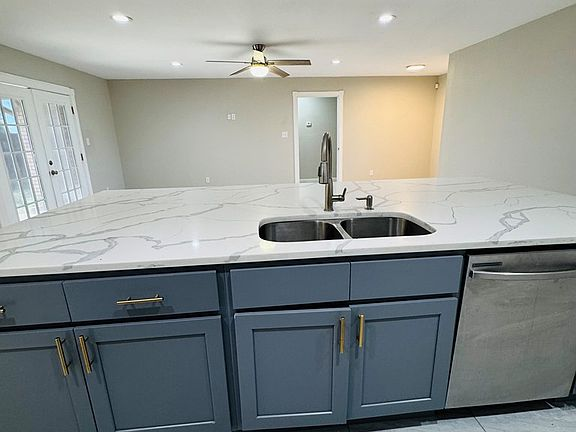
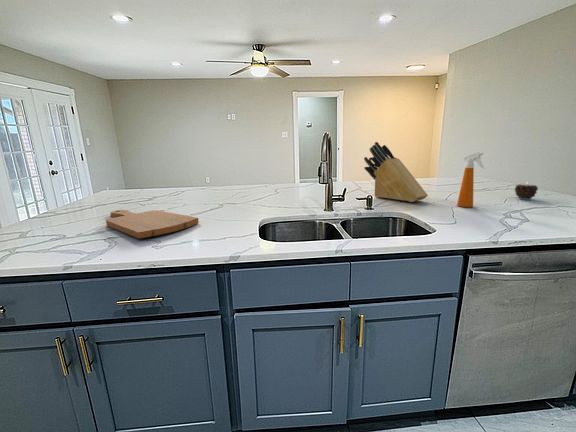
+ knife block [363,141,429,203]
+ spray bottle [456,151,486,208]
+ candle [513,182,539,201]
+ cutting board [105,209,200,239]
